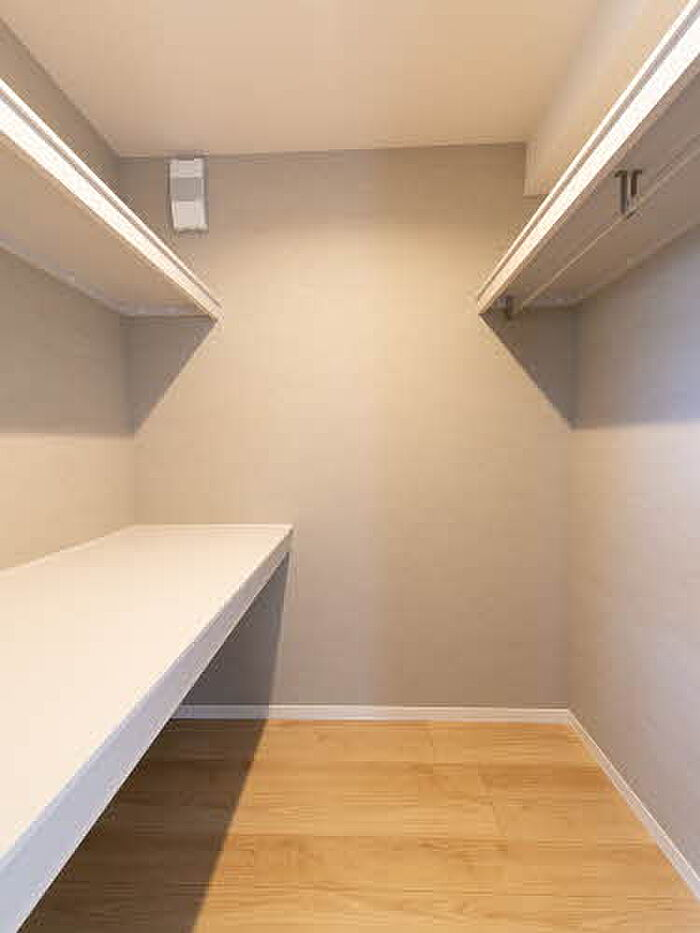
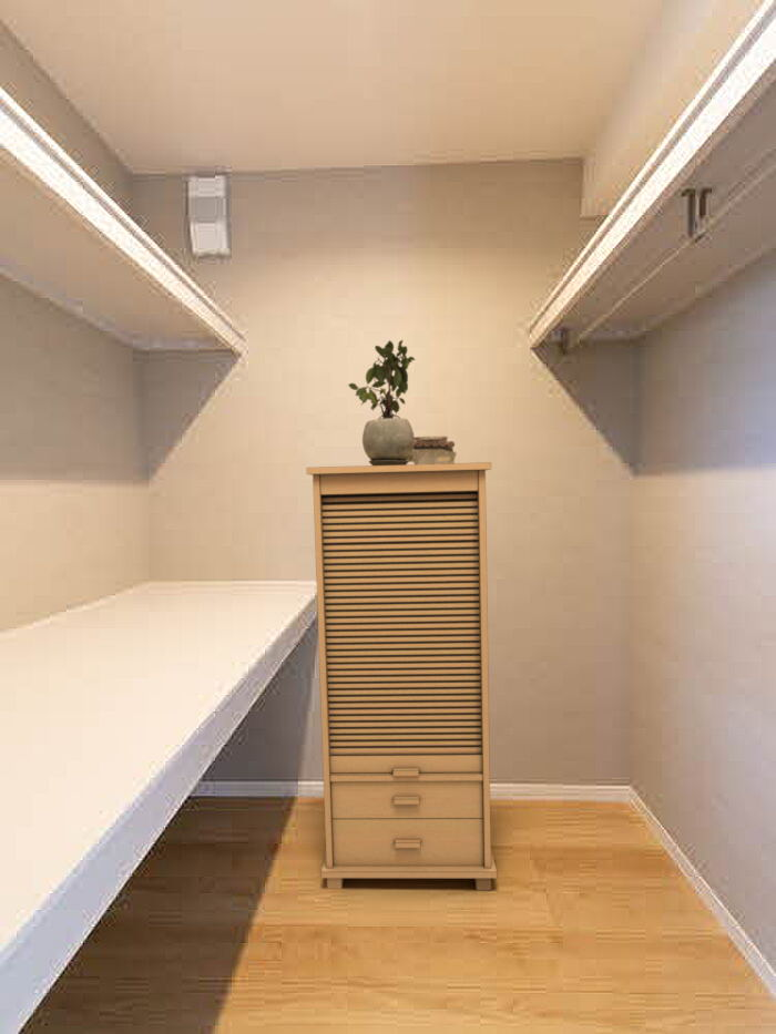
+ potted plant [347,339,416,465]
+ cabinet [305,461,498,891]
+ decorative box [406,436,458,464]
